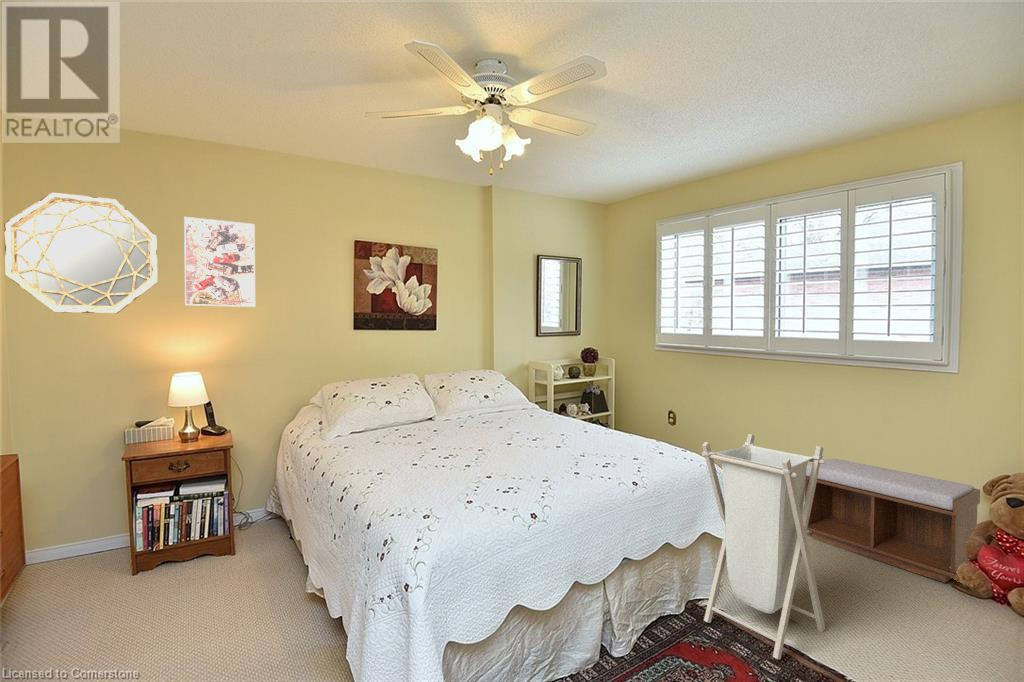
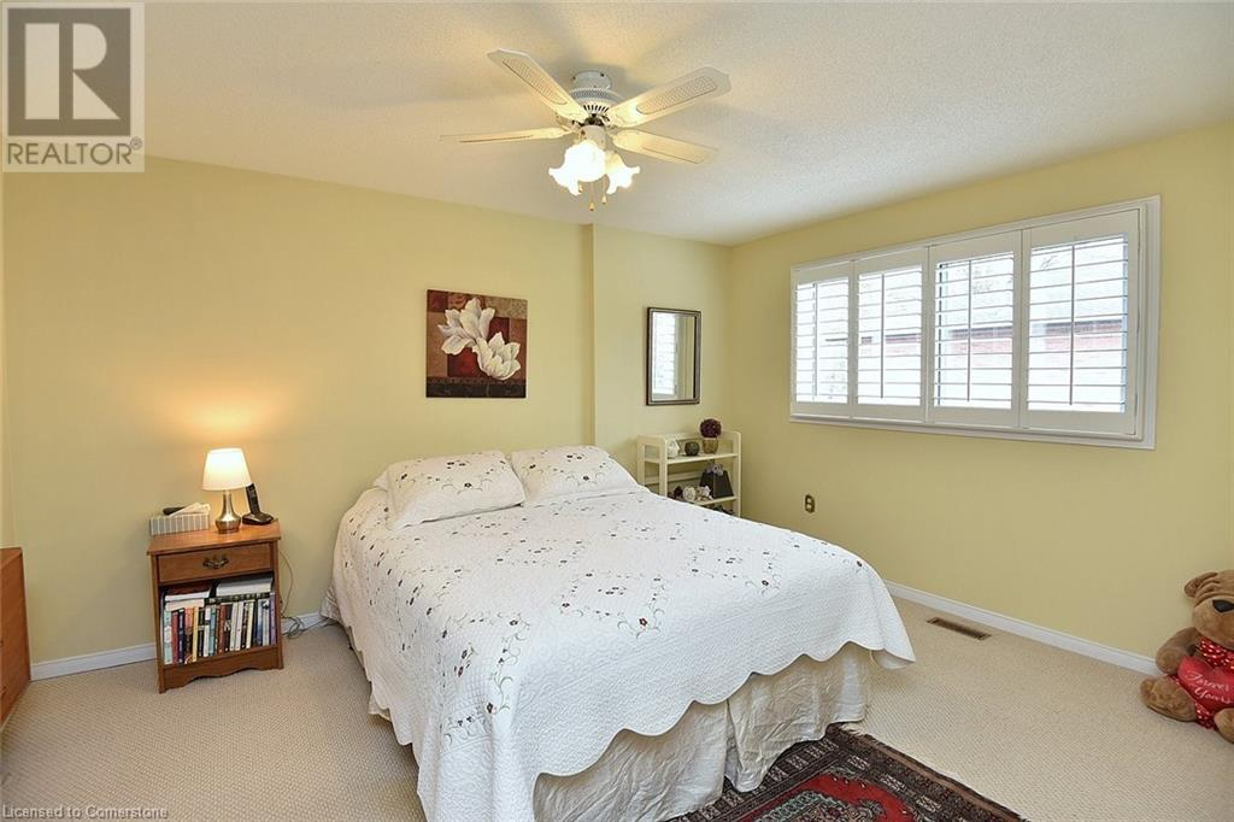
- home mirror [3,191,159,314]
- laundry hamper [701,433,826,660]
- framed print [183,216,256,308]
- bench [804,458,981,584]
